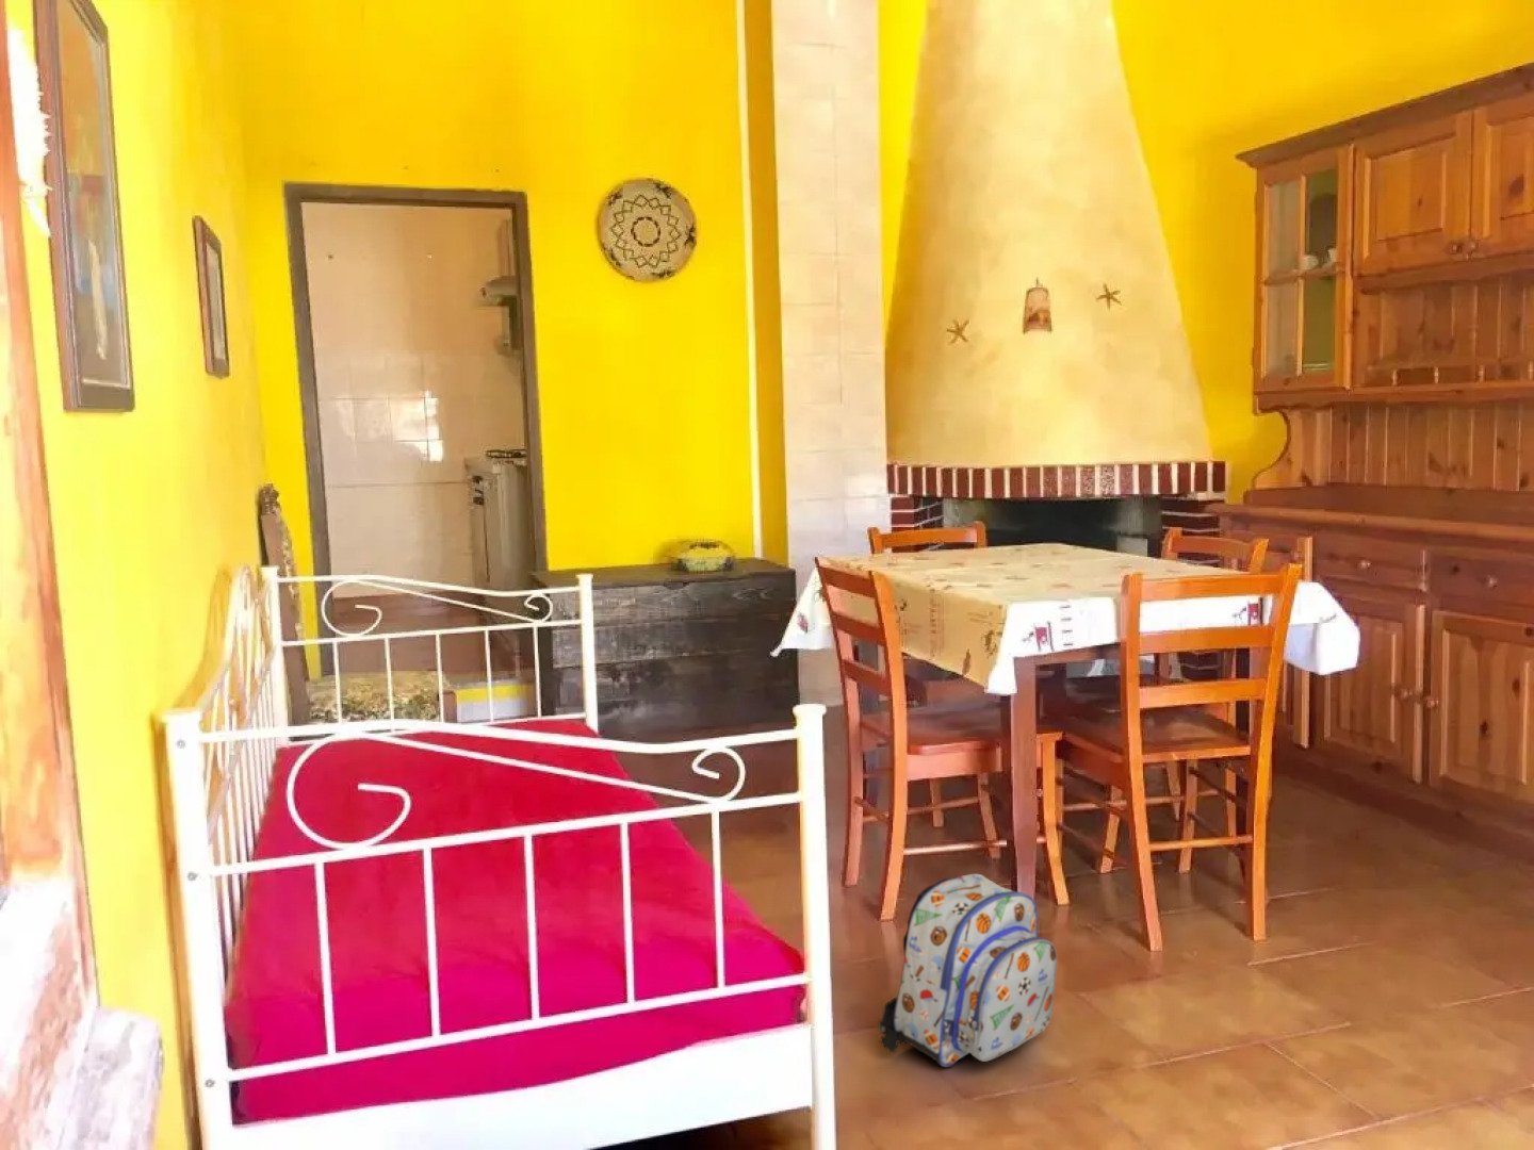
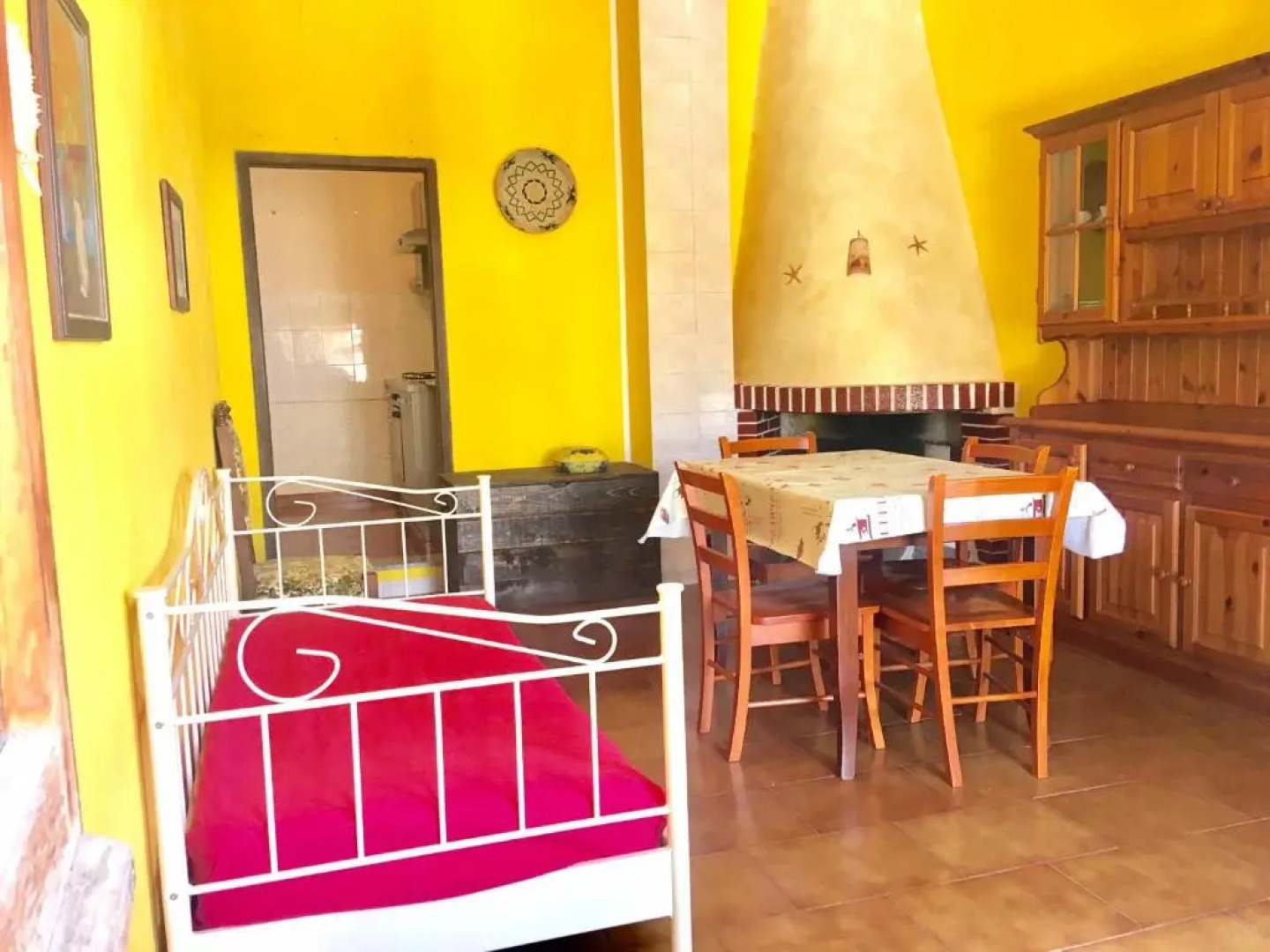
- backpack [877,873,1058,1068]
